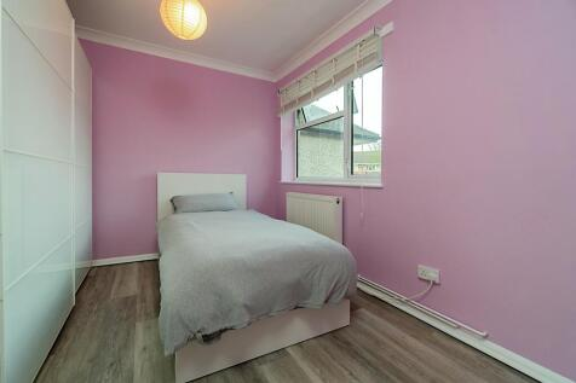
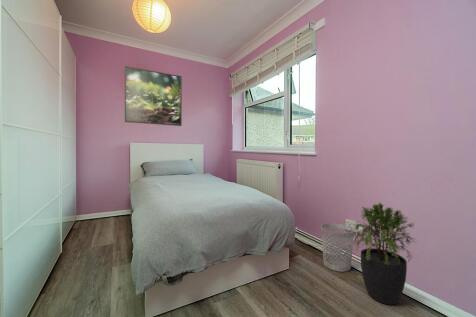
+ wastebasket [320,222,355,273]
+ potted plant [350,201,418,306]
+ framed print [124,65,183,127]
